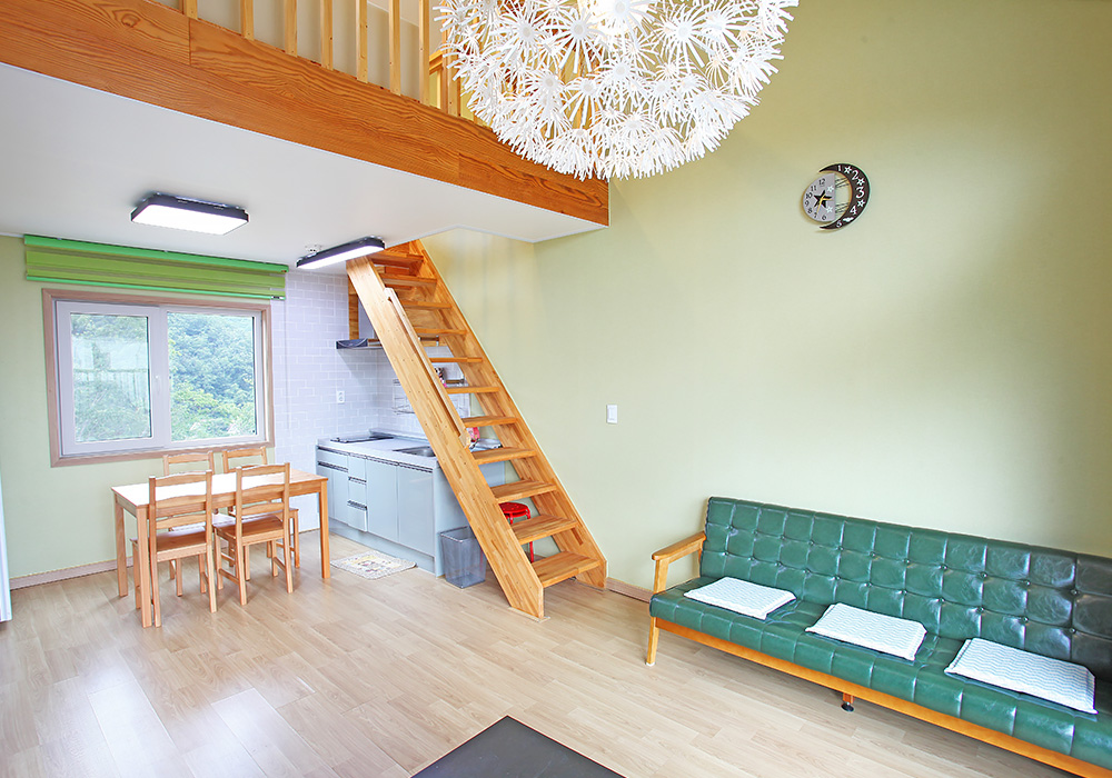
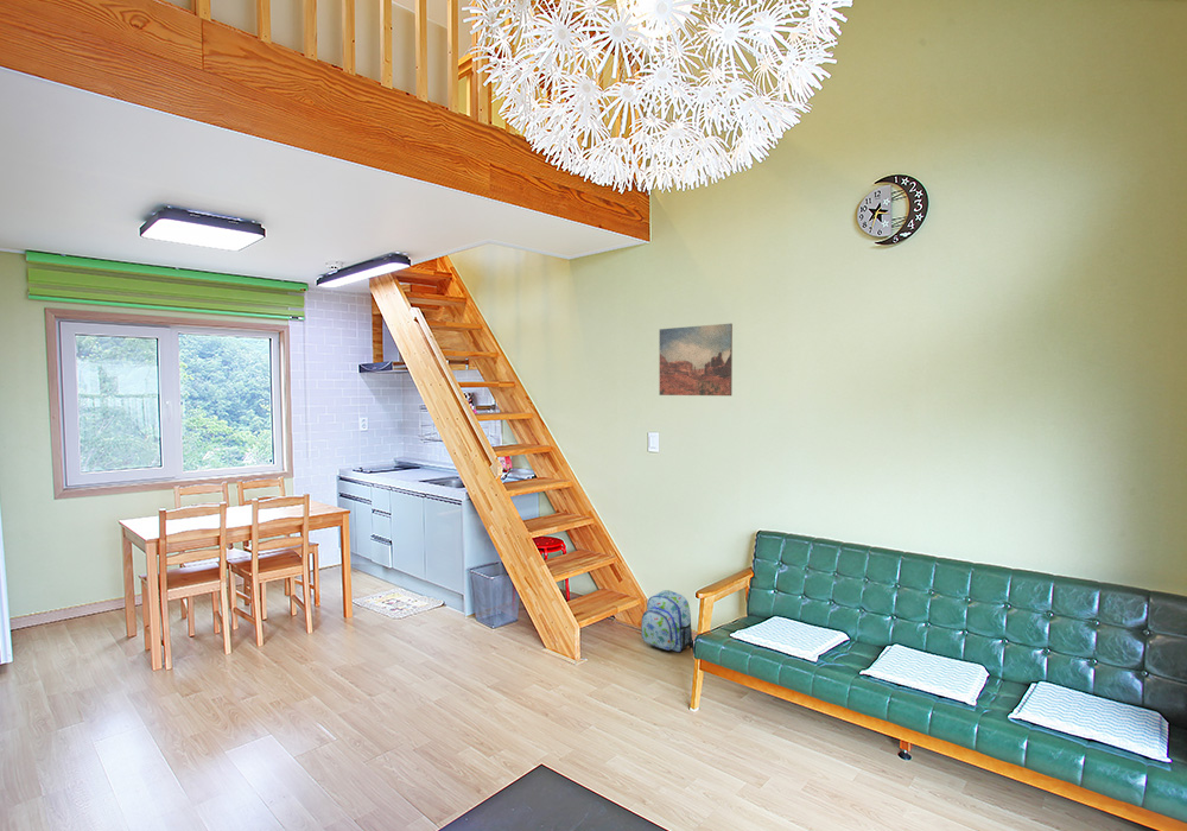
+ wall art [659,323,734,397]
+ backpack [640,589,694,653]
